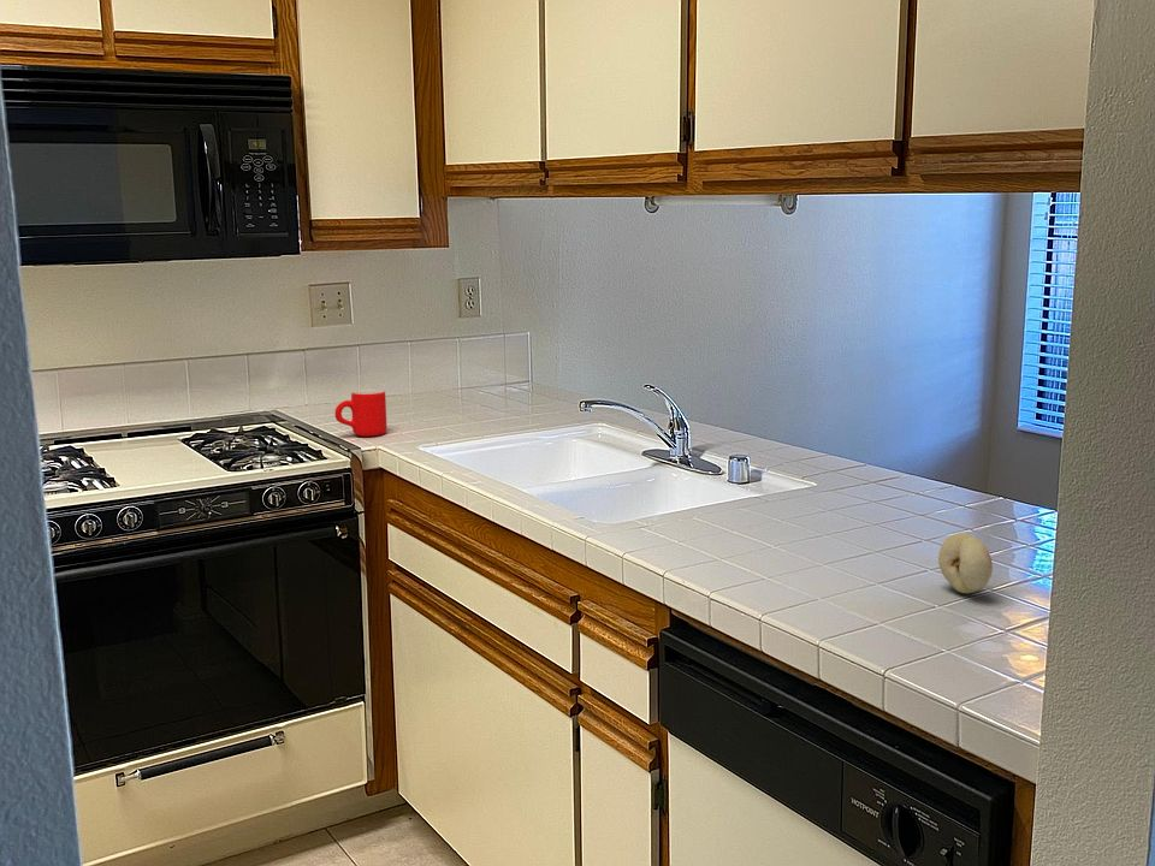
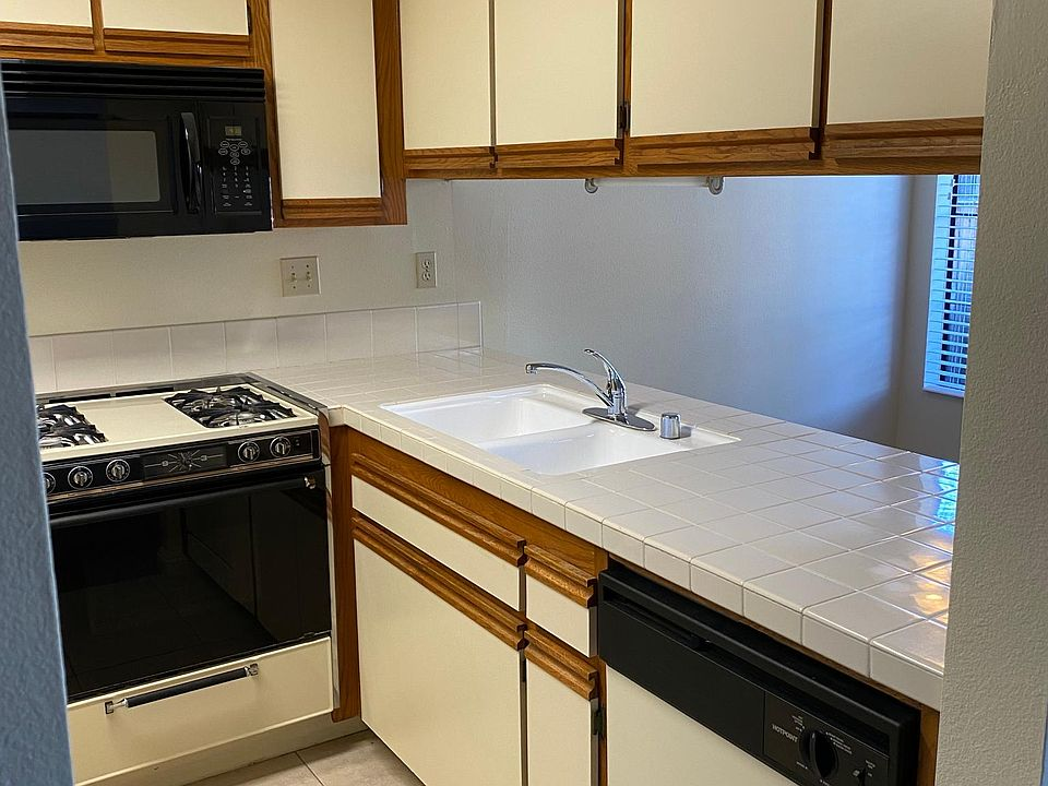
- mug [333,388,389,438]
- fruit [937,532,994,594]
